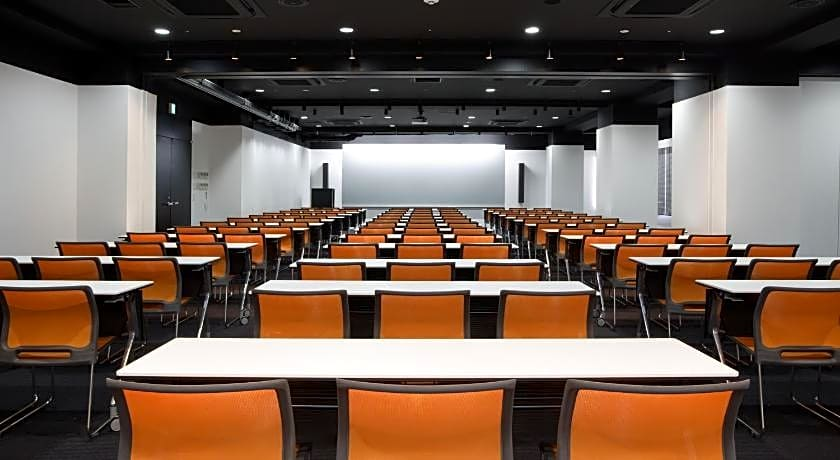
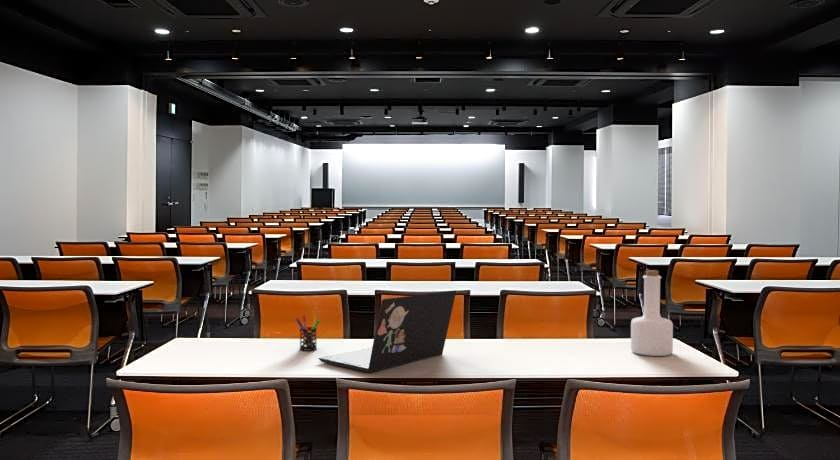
+ laptop [317,290,457,373]
+ bottle [630,269,674,357]
+ pen holder [295,314,321,352]
